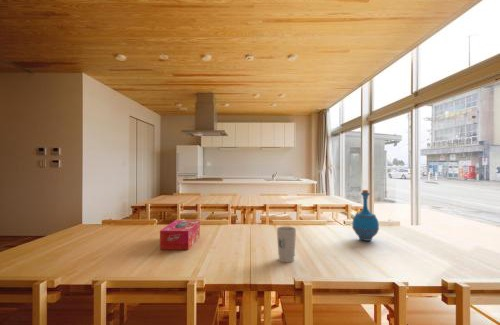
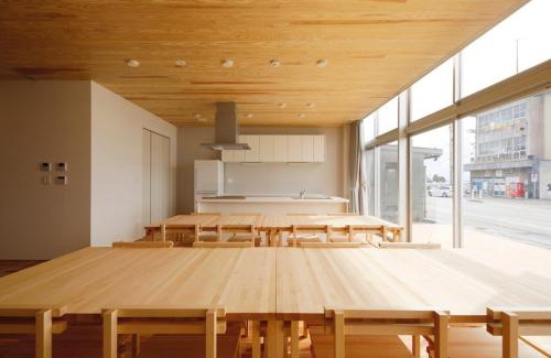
- bottle [351,189,380,242]
- cup [276,226,297,264]
- tissue box [159,219,201,251]
